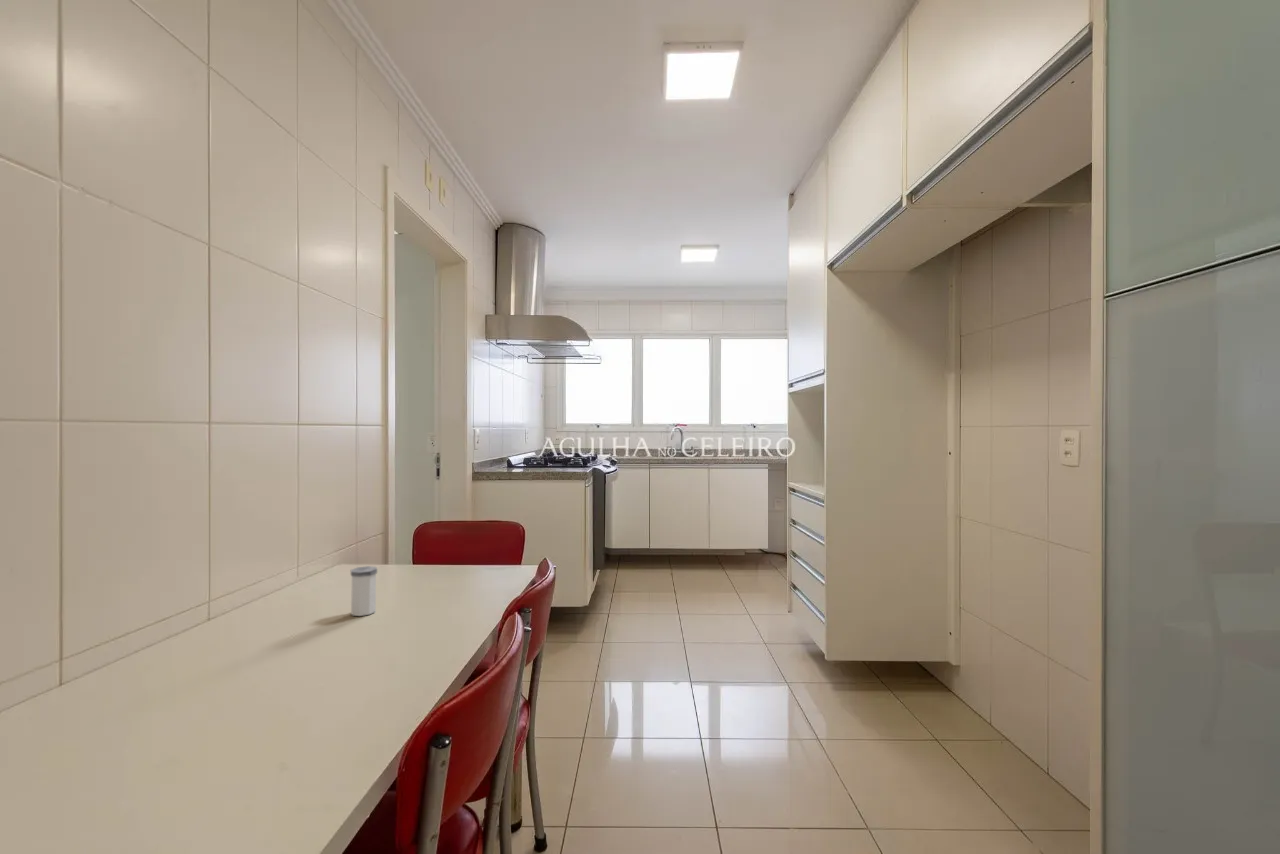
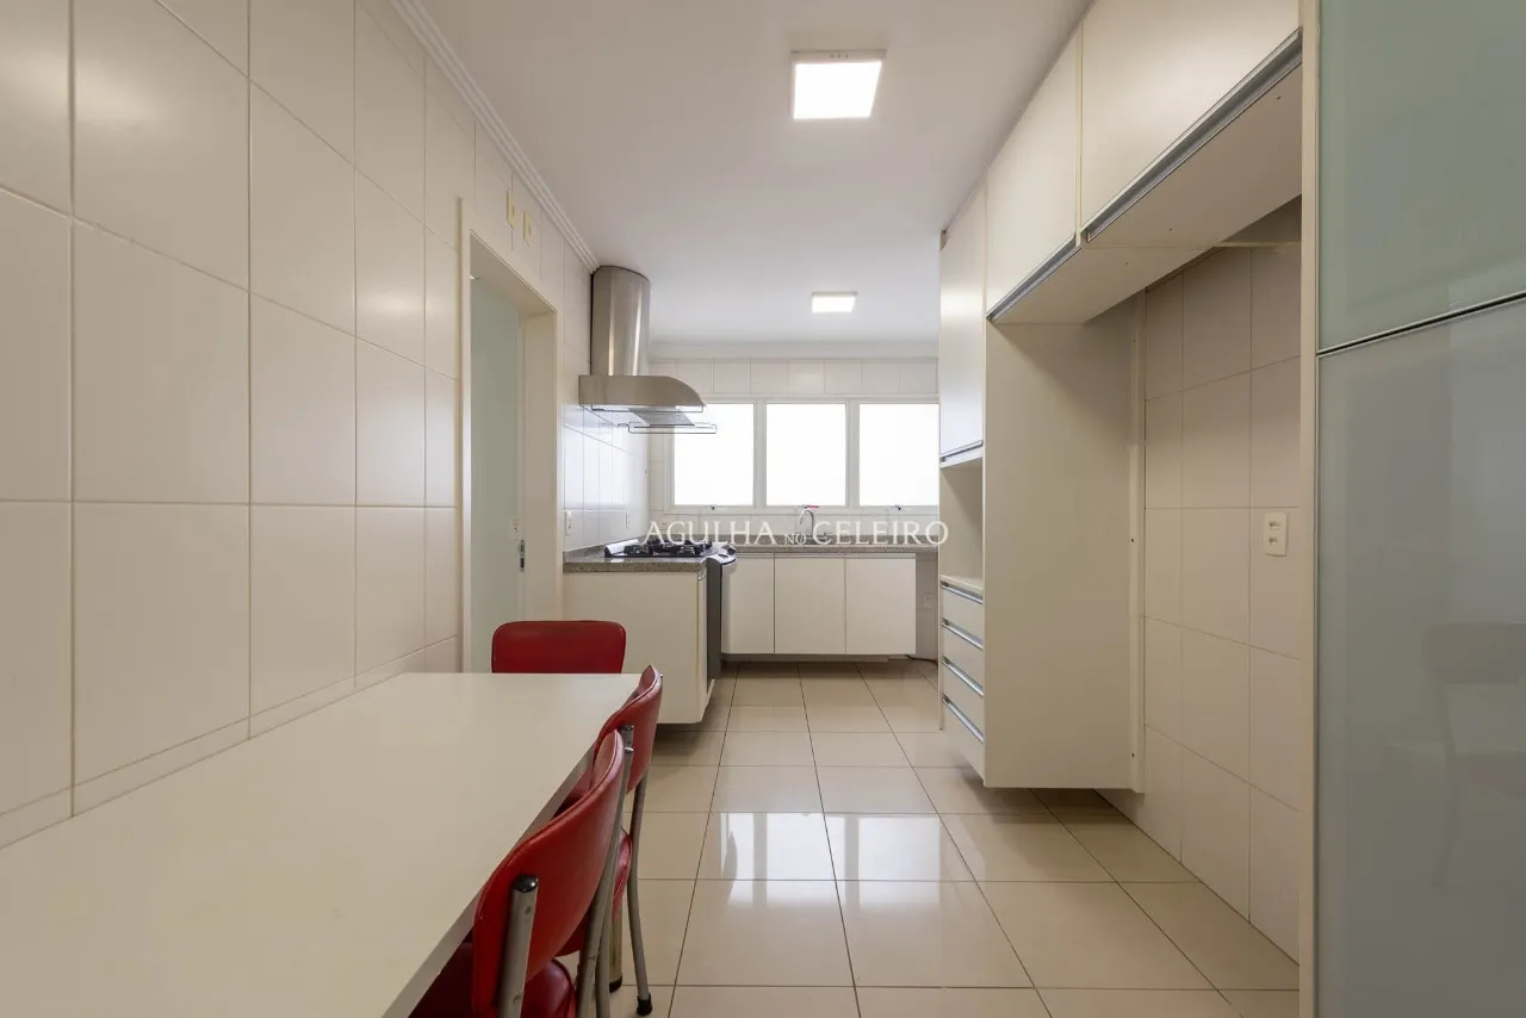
- salt shaker [350,565,378,617]
